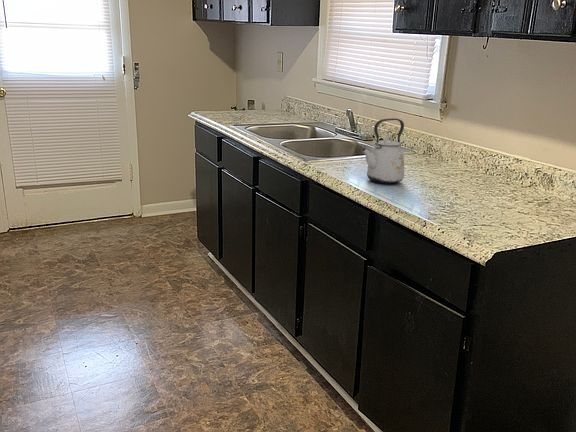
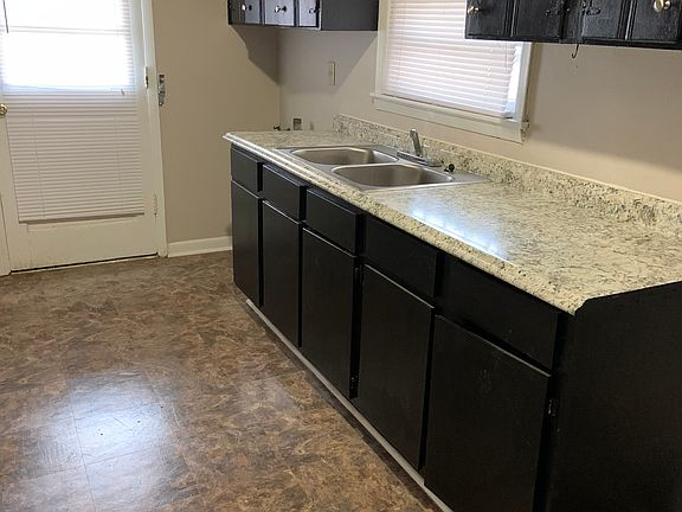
- kettle [361,117,405,185]
